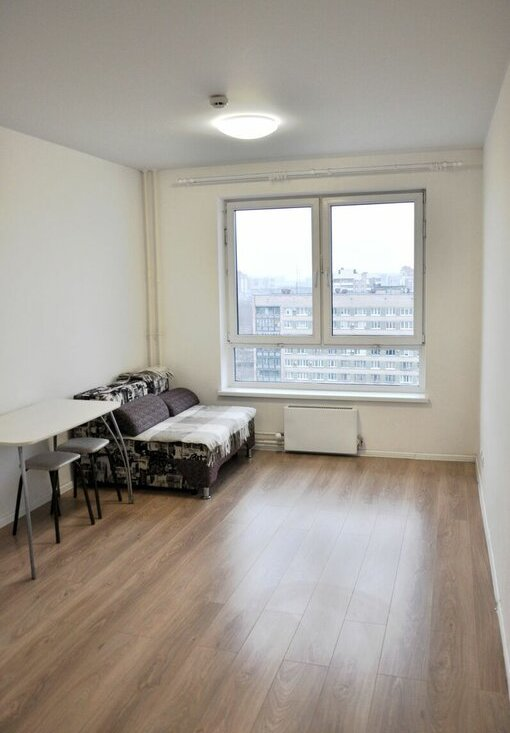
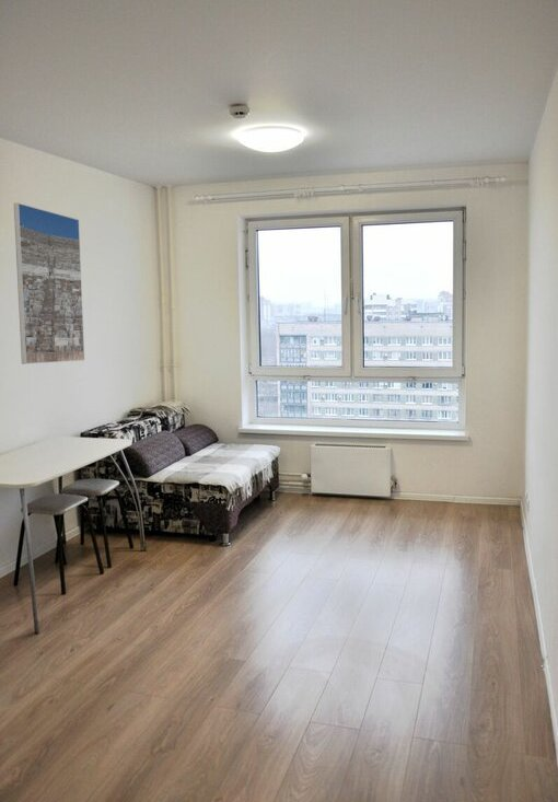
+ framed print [13,202,85,365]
